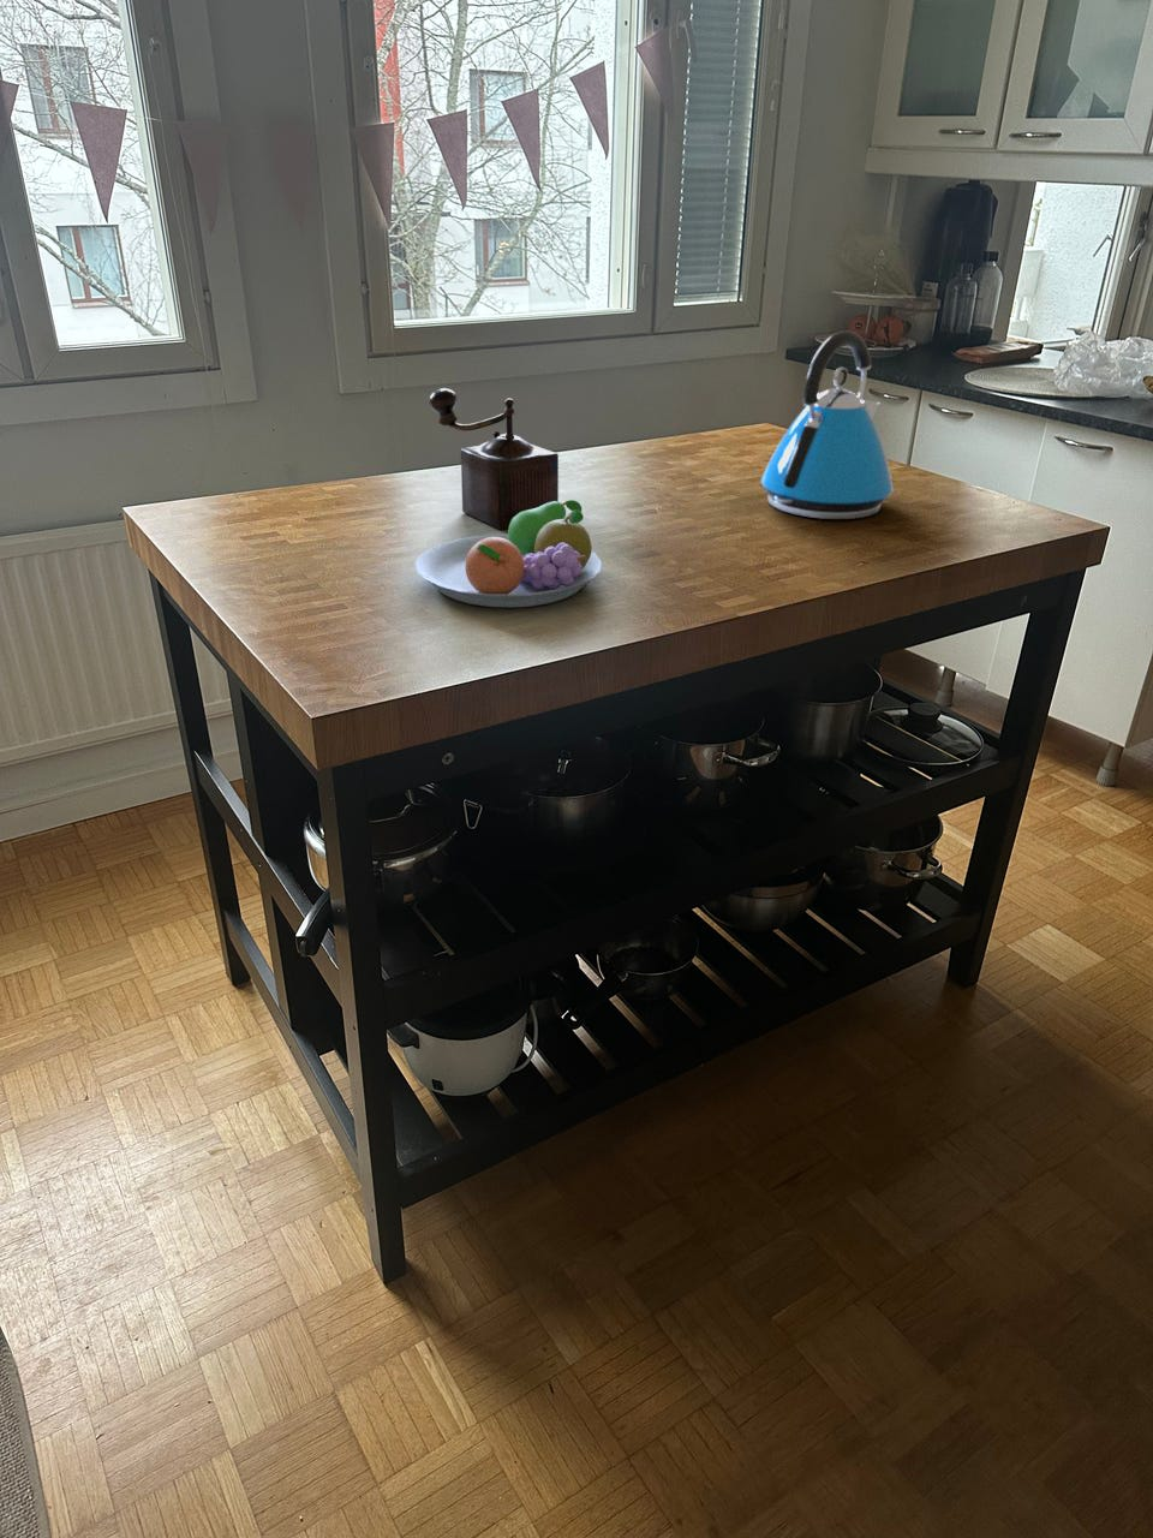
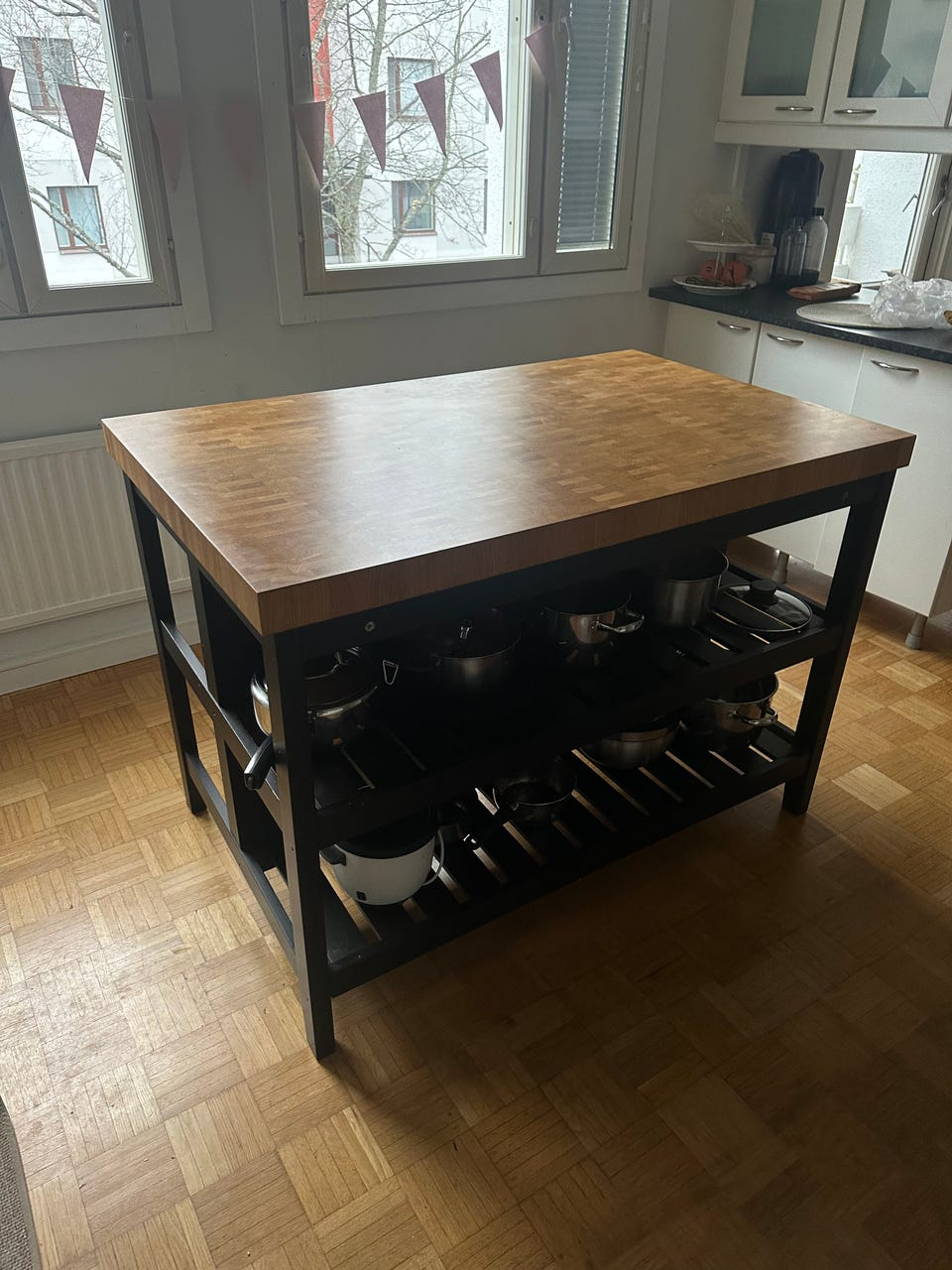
- kettle [761,329,894,521]
- fruit bowl [414,499,603,609]
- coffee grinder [428,386,560,532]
